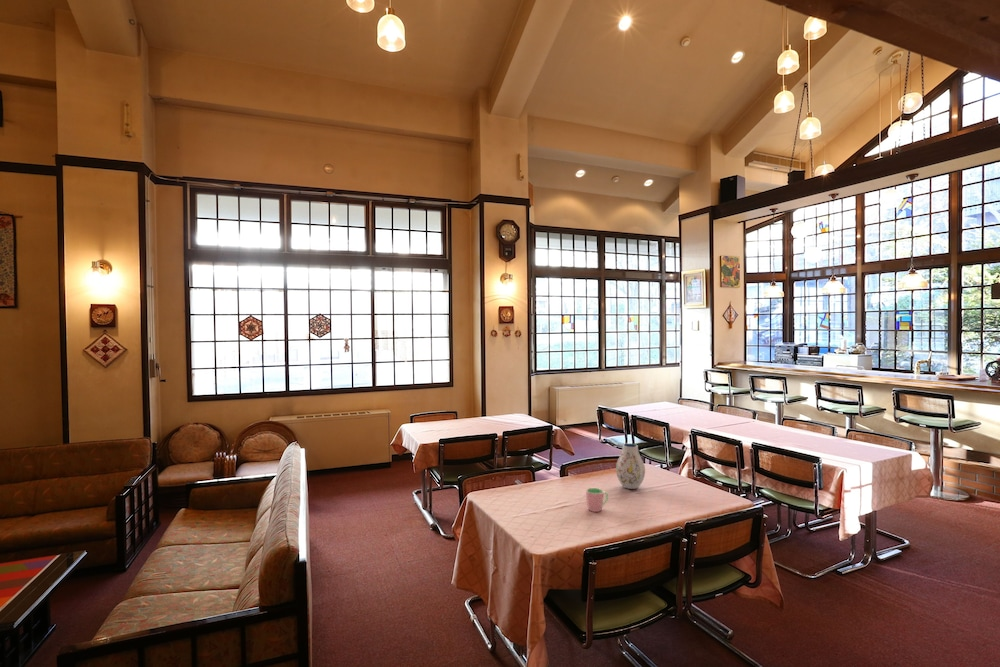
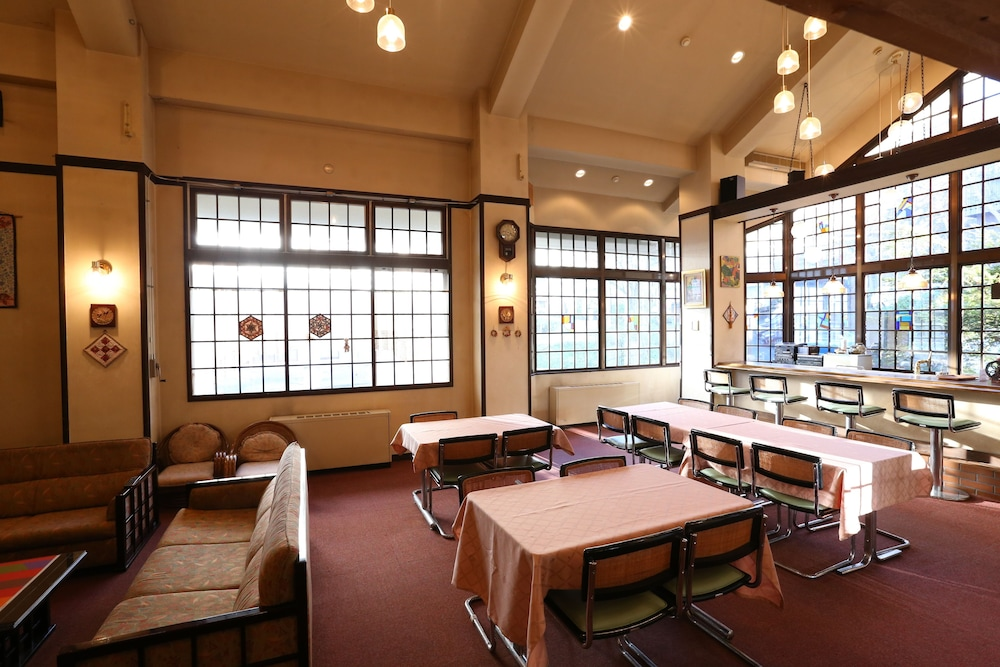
- cup [585,487,609,513]
- vase [615,443,646,490]
